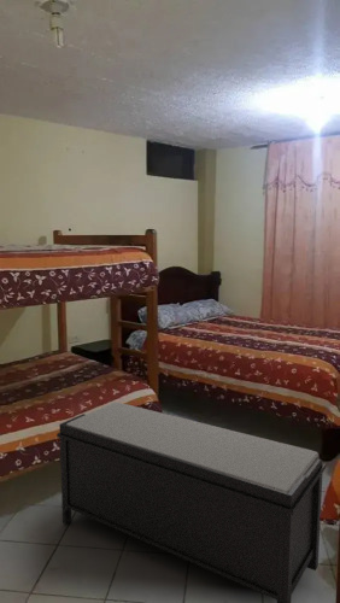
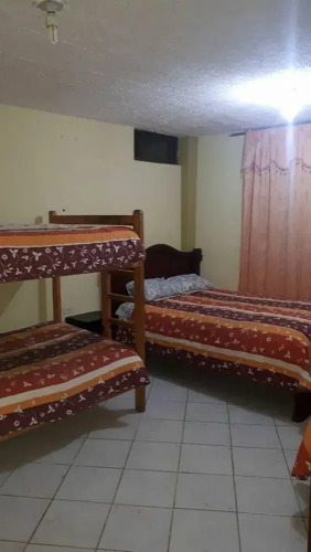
- bench [55,400,327,603]
